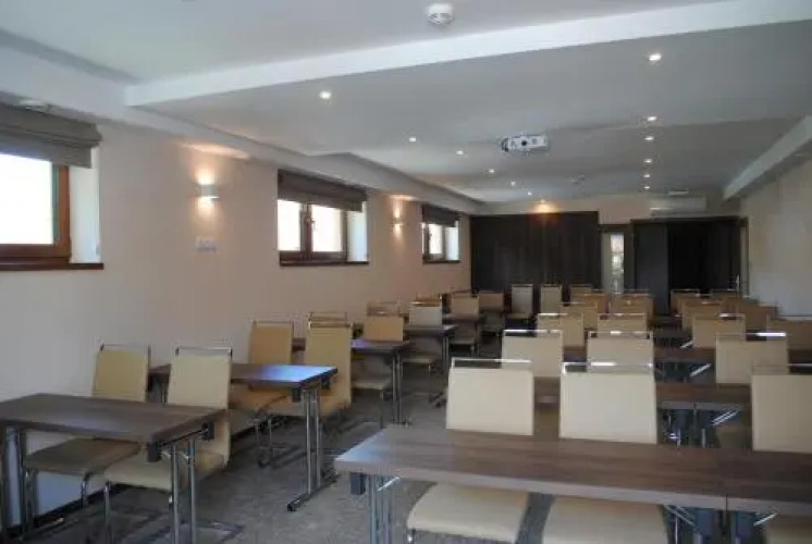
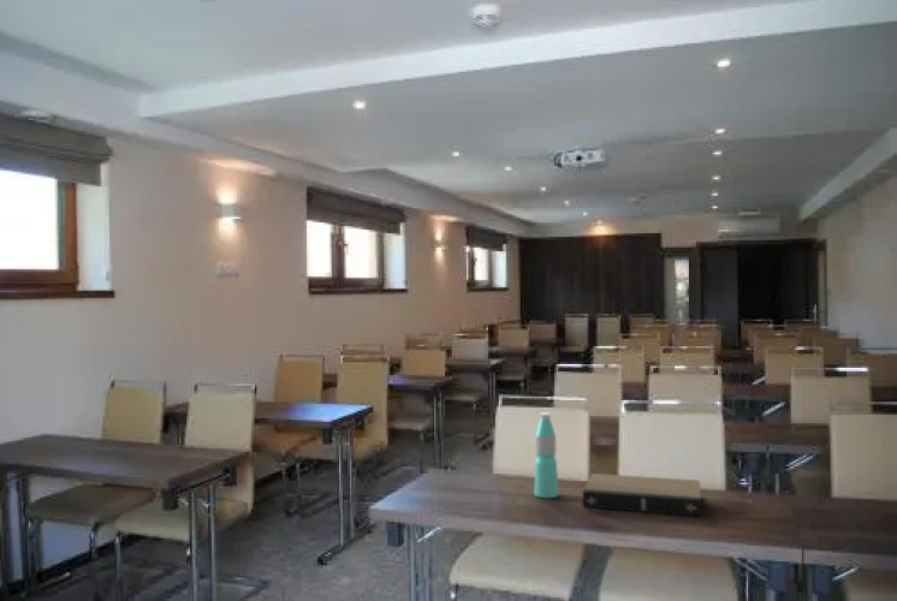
+ water bottle [533,411,560,499]
+ book [582,472,702,517]
